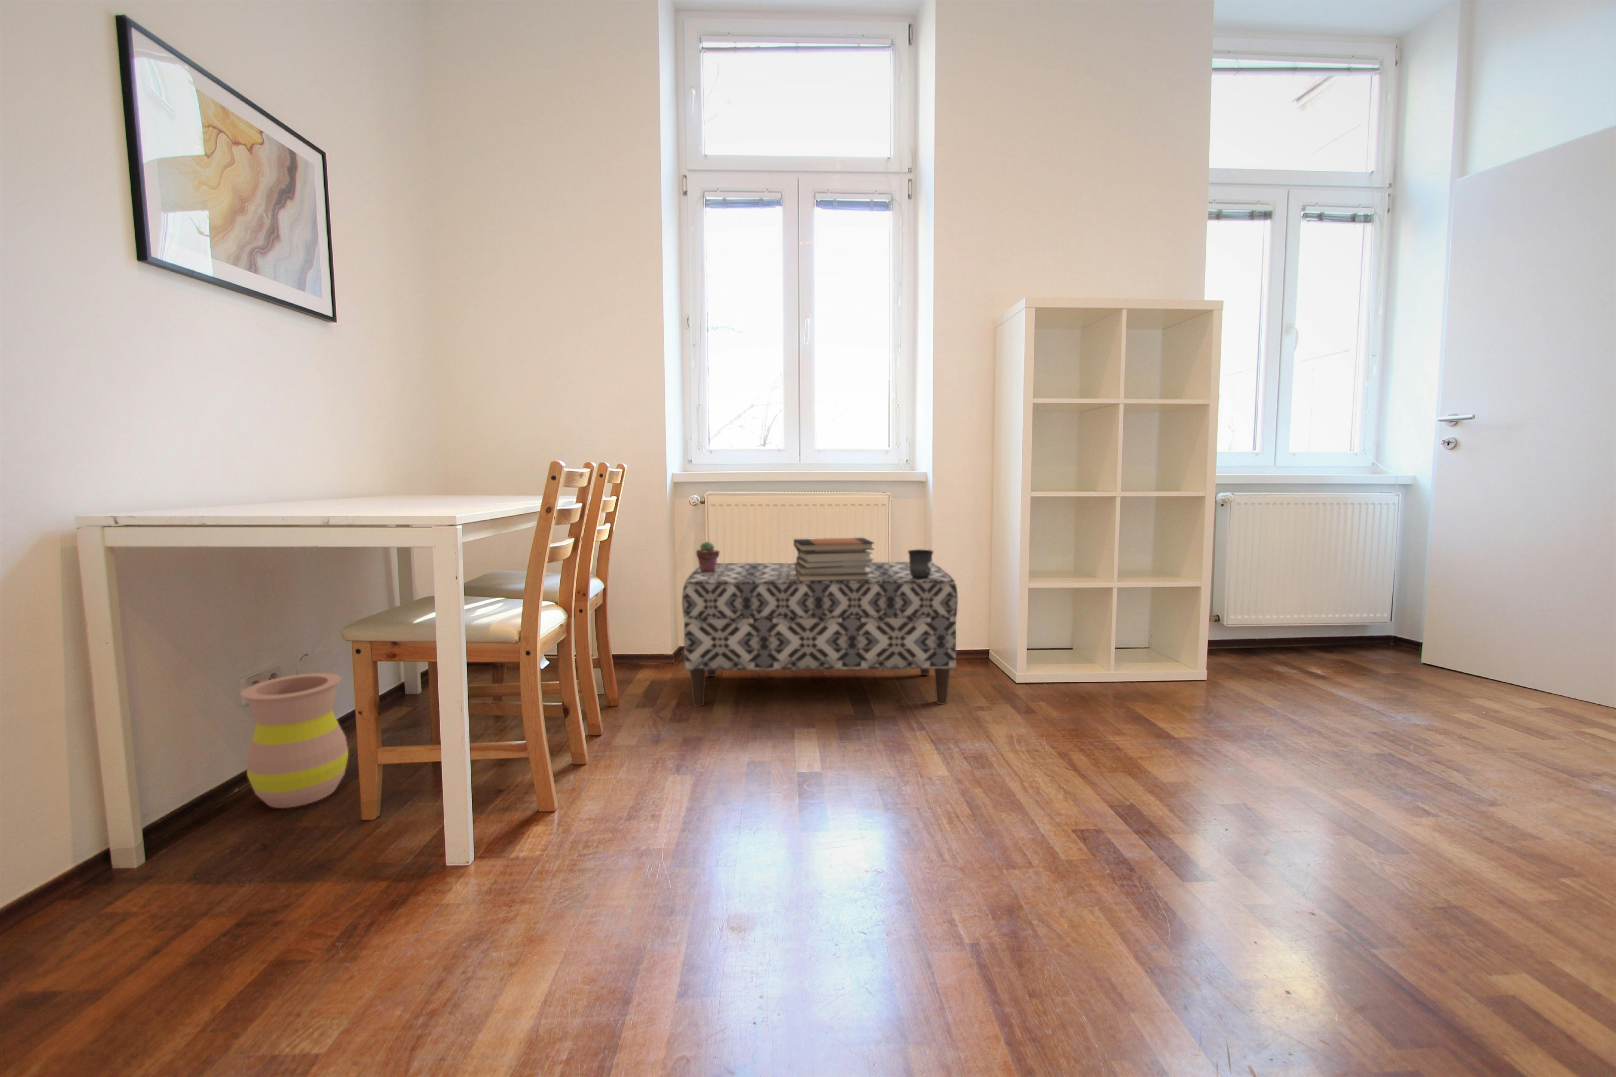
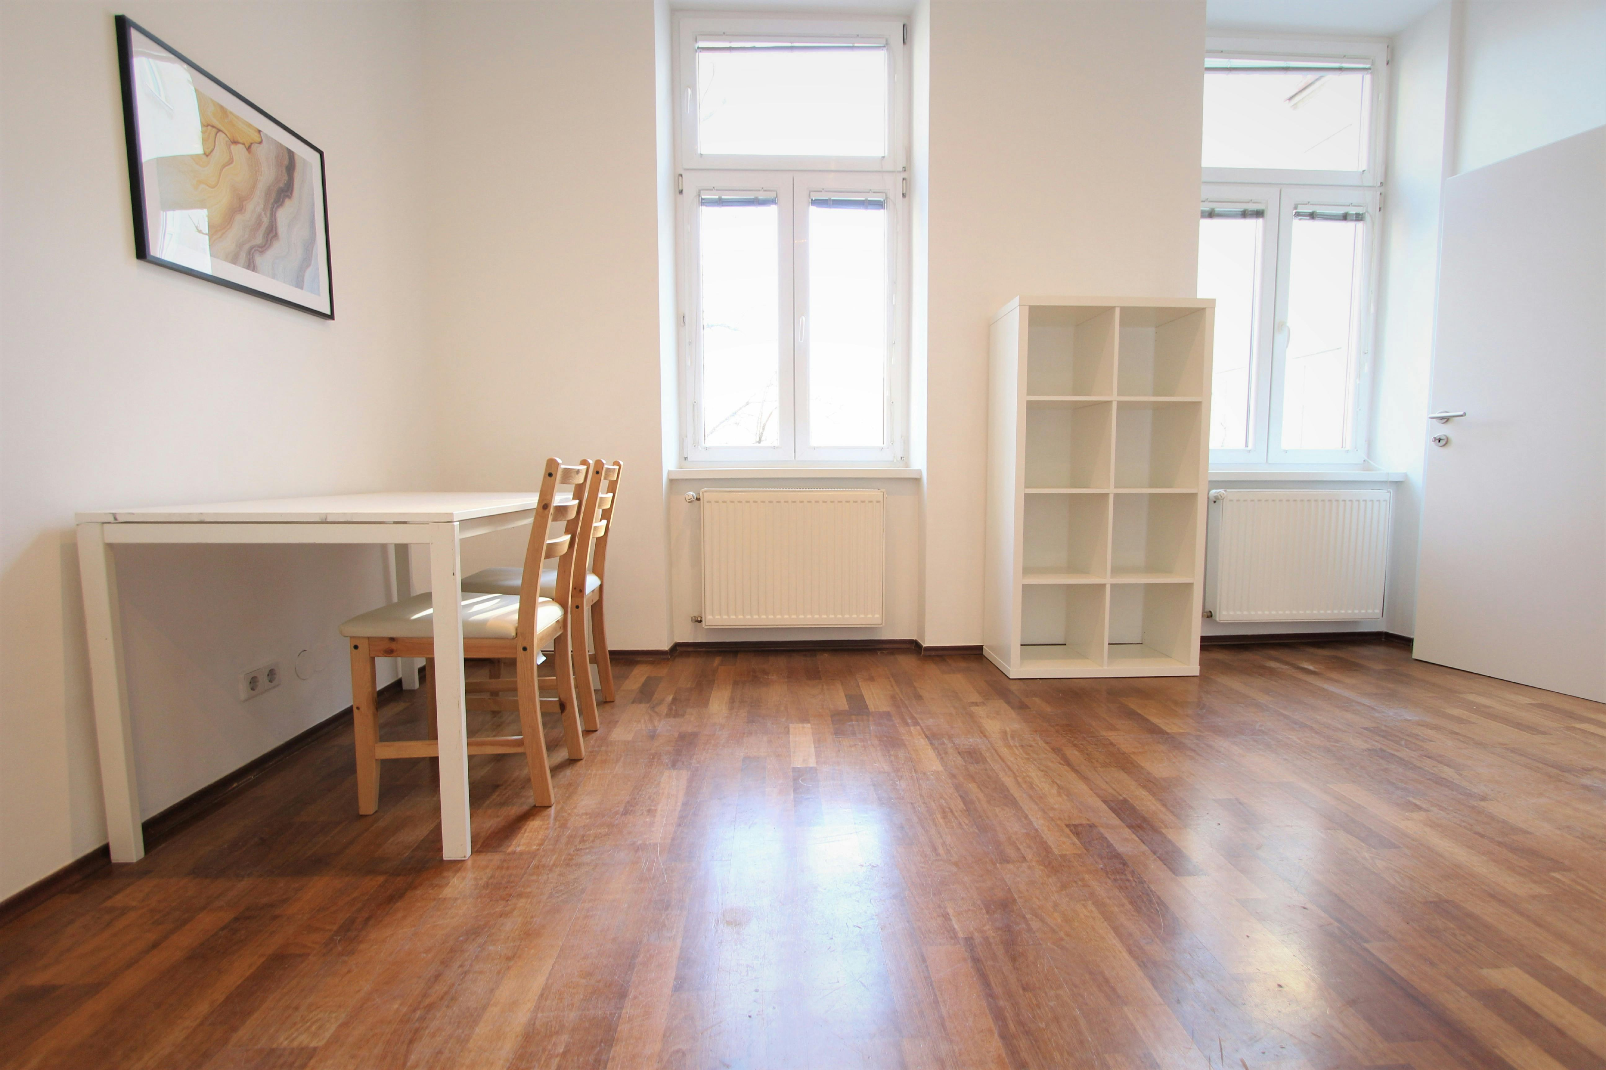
- potted succulent [696,541,720,572]
- vase [240,673,349,809]
- book stack [794,537,875,582]
- bench [682,561,958,707]
- mug [908,549,934,579]
